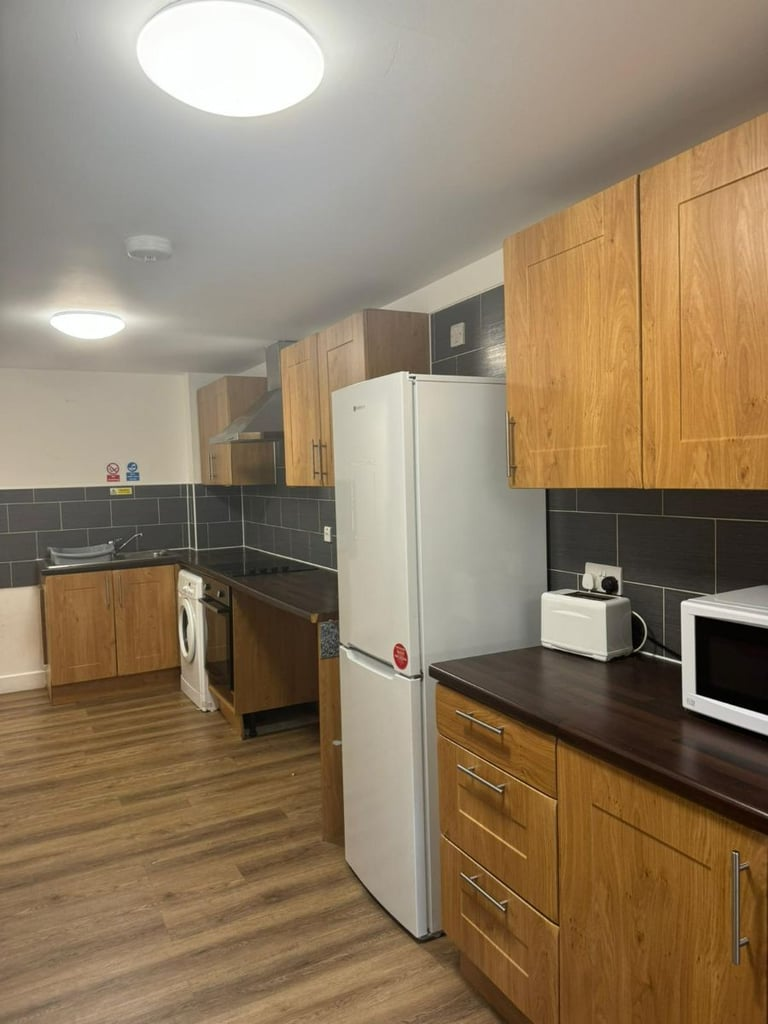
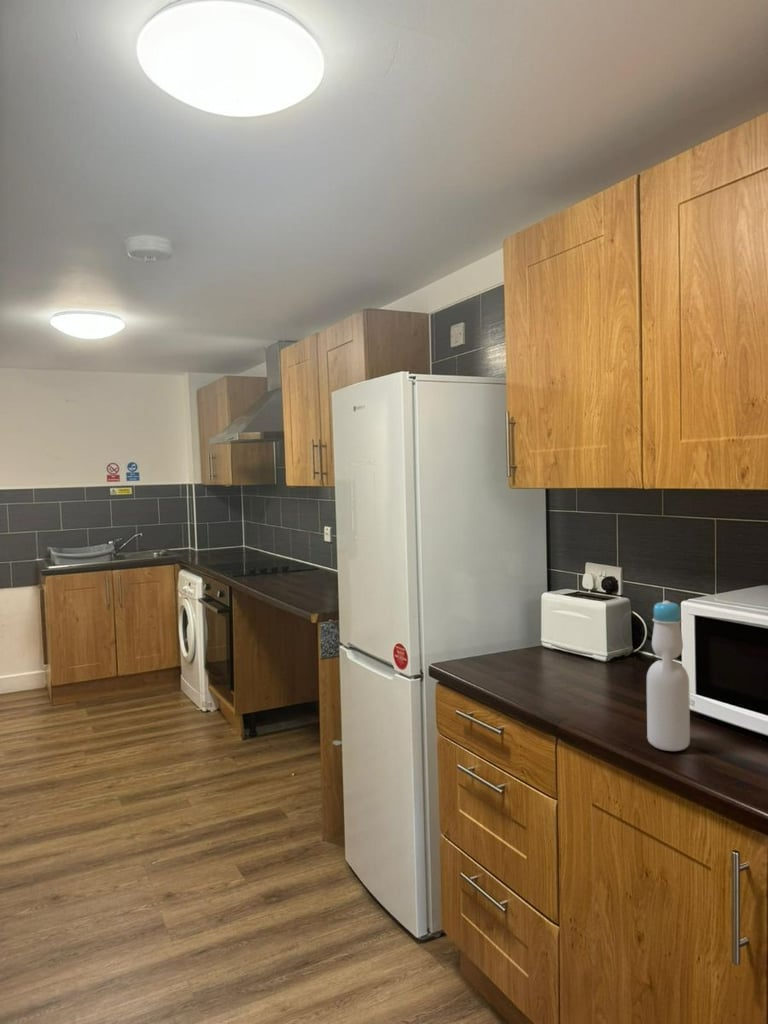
+ bottle [646,600,691,752]
